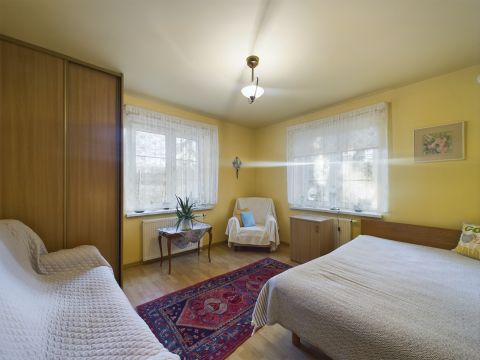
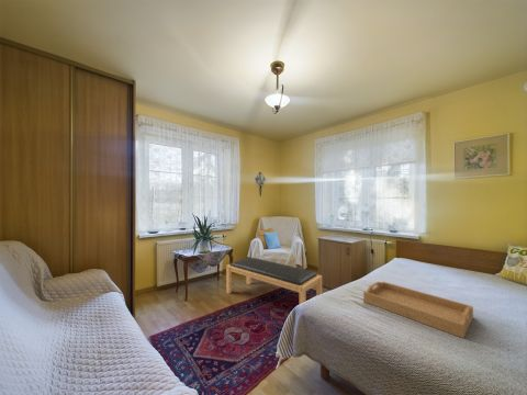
+ serving tray [362,280,474,339]
+ bench [225,257,323,305]
